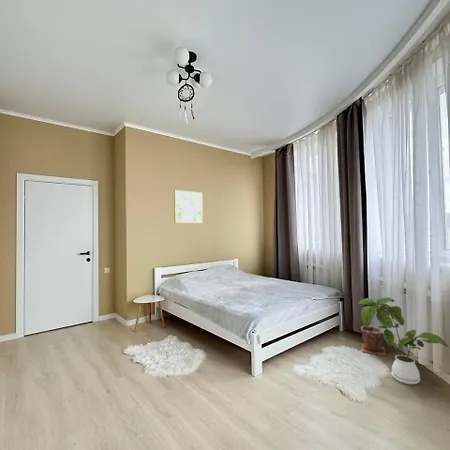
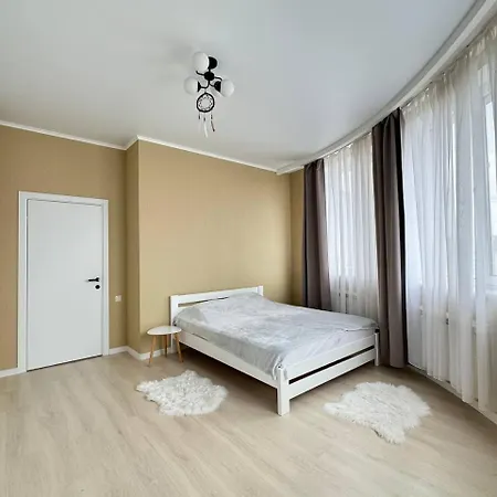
- house plant [357,296,449,385]
- wall art [173,189,204,224]
- plant pot [360,324,387,356]
